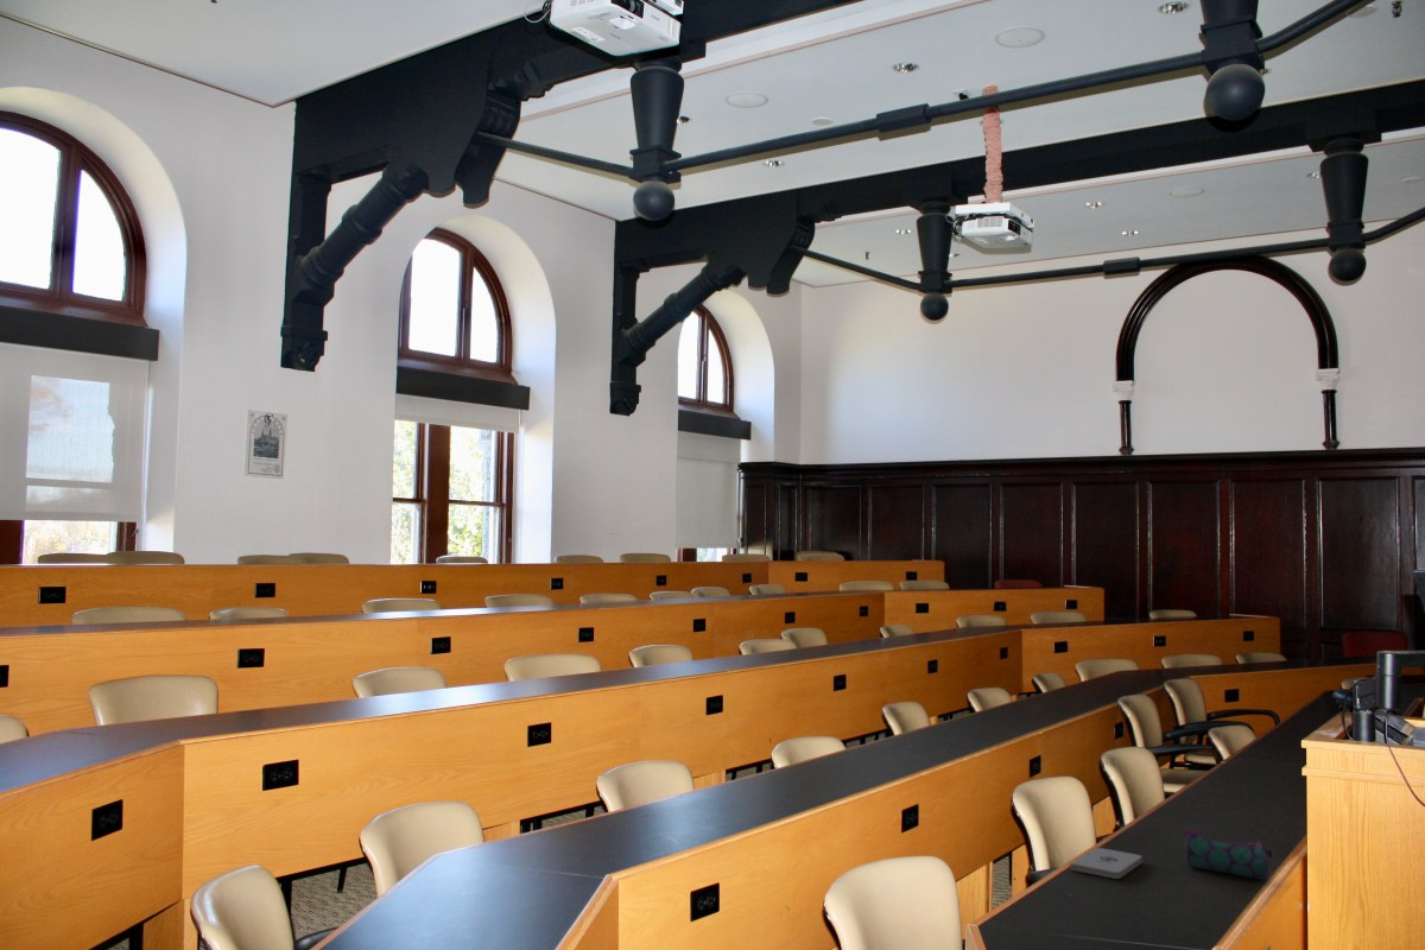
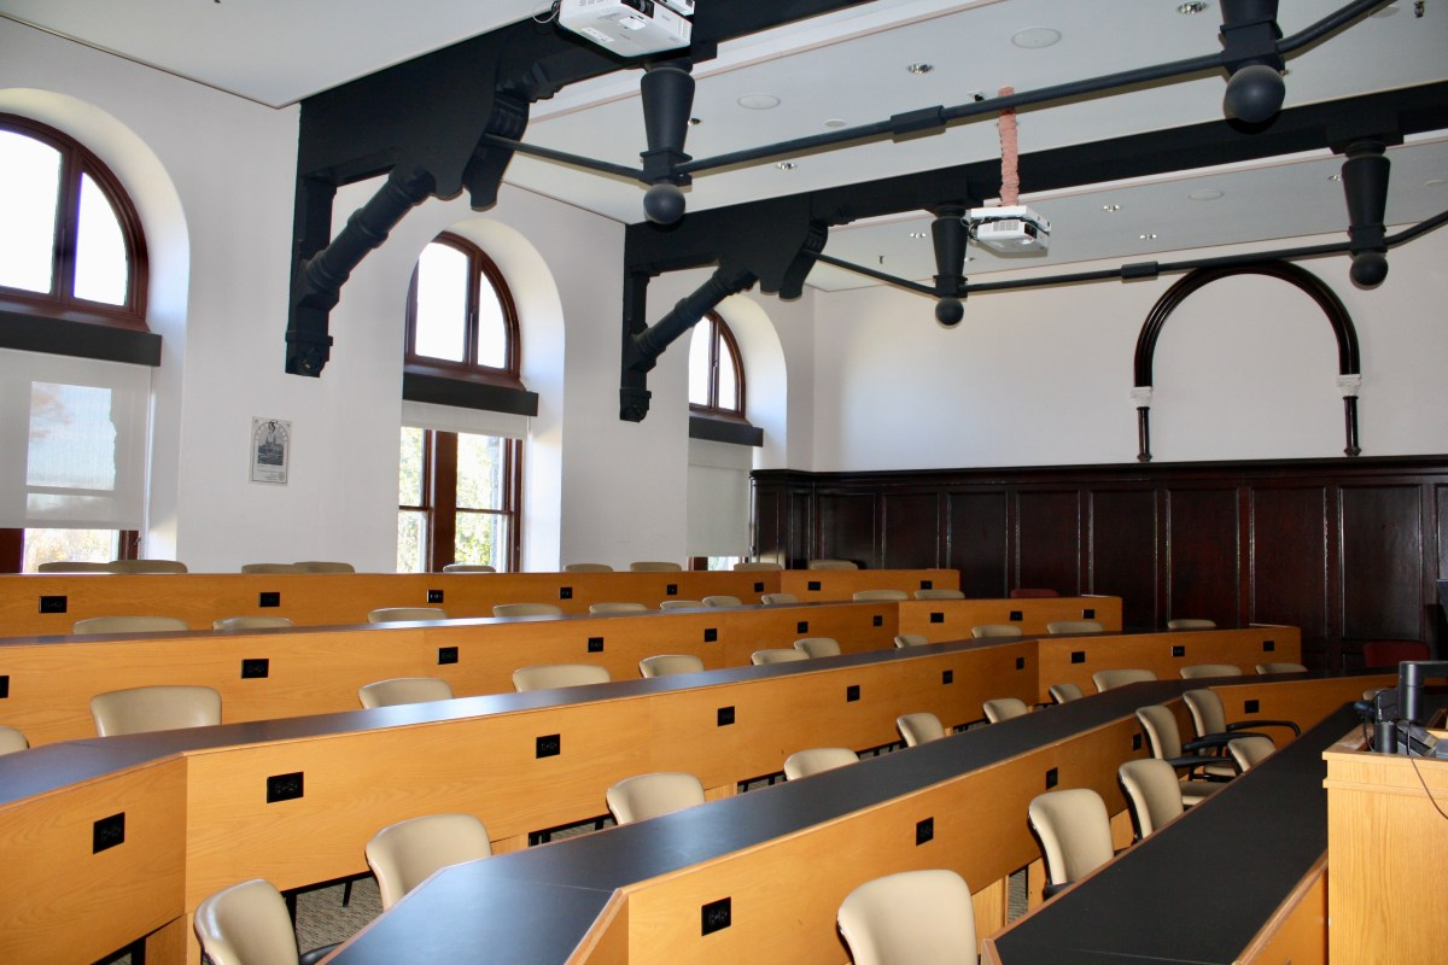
- notepad [1069,847,1144,880]
- pencil case [1184,828,1273,881]
